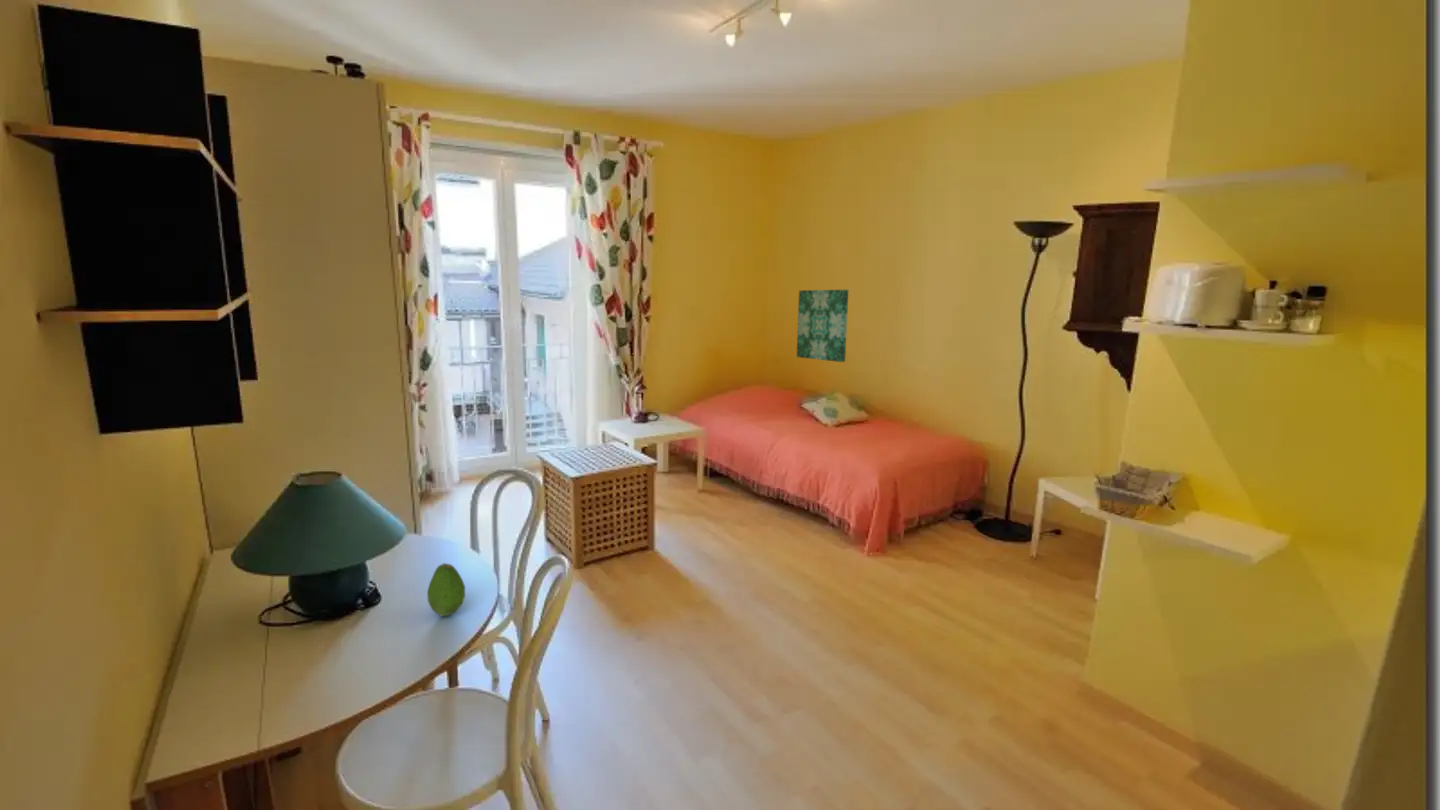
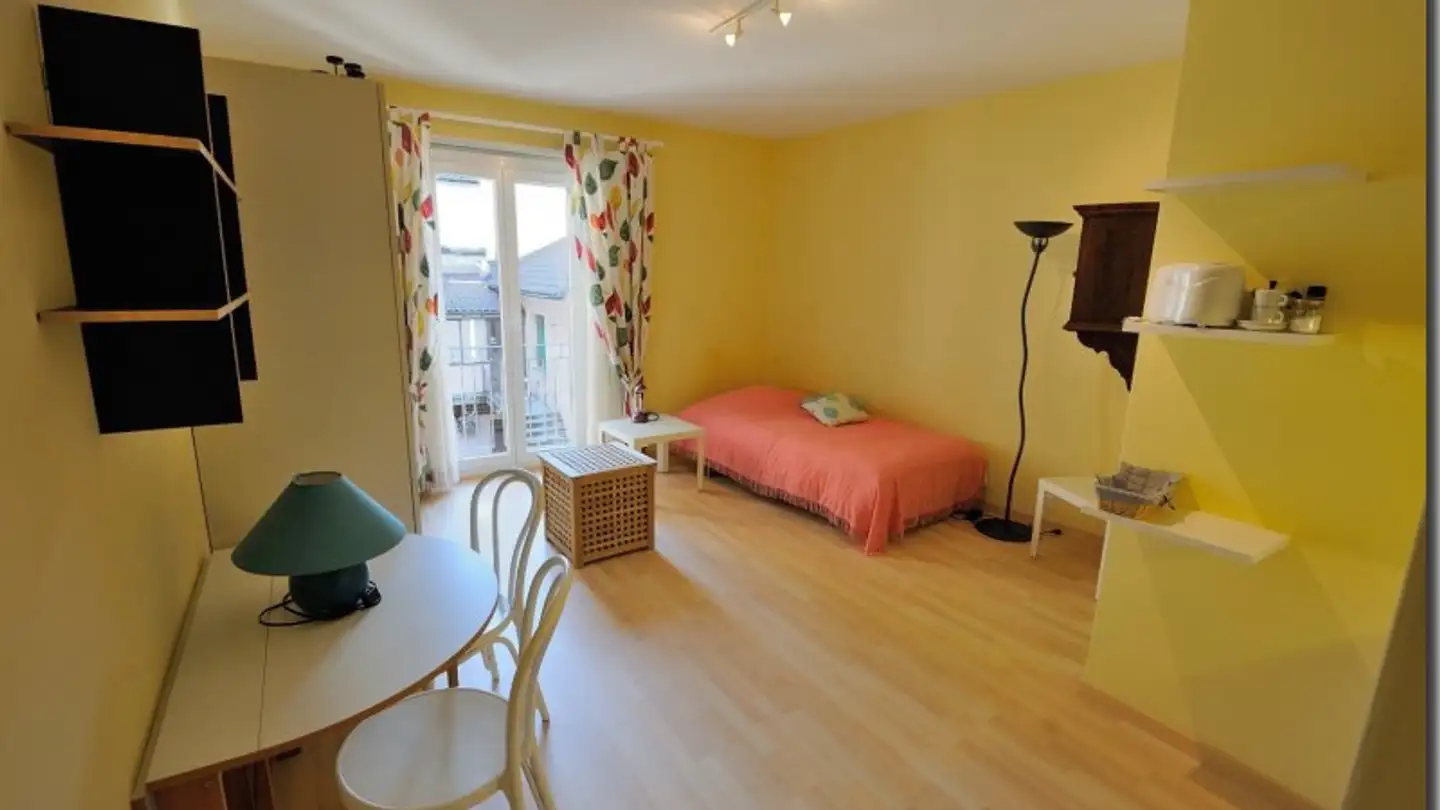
- wall art [796,289,849,363]
- fruit [426,562,466,617]
